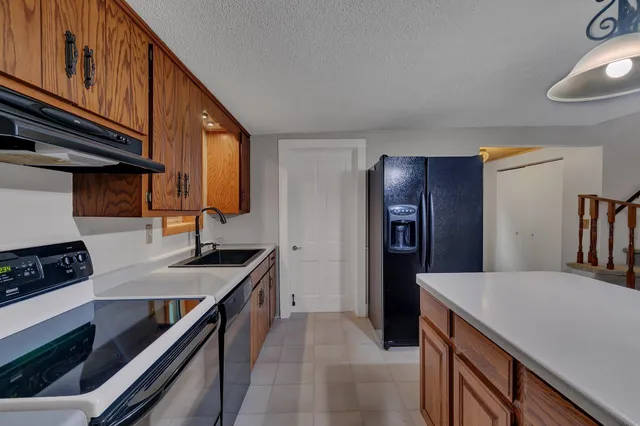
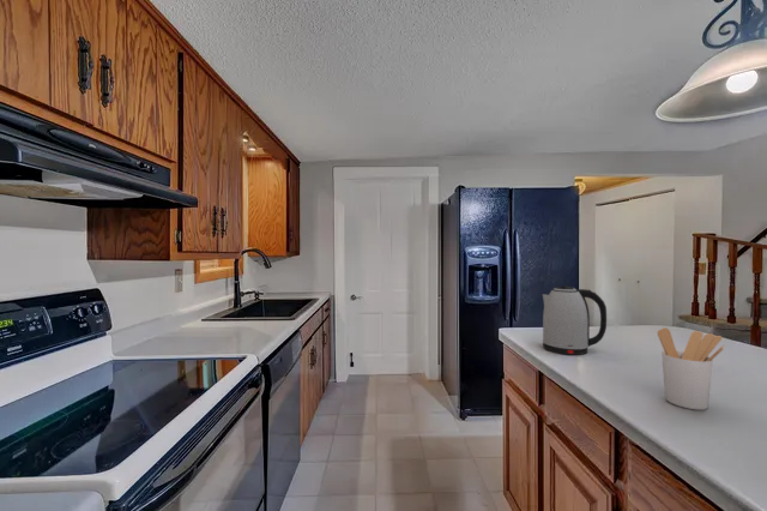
+ kettle [542,285,608,356]
+ utensil holder [657,326,725,411]
